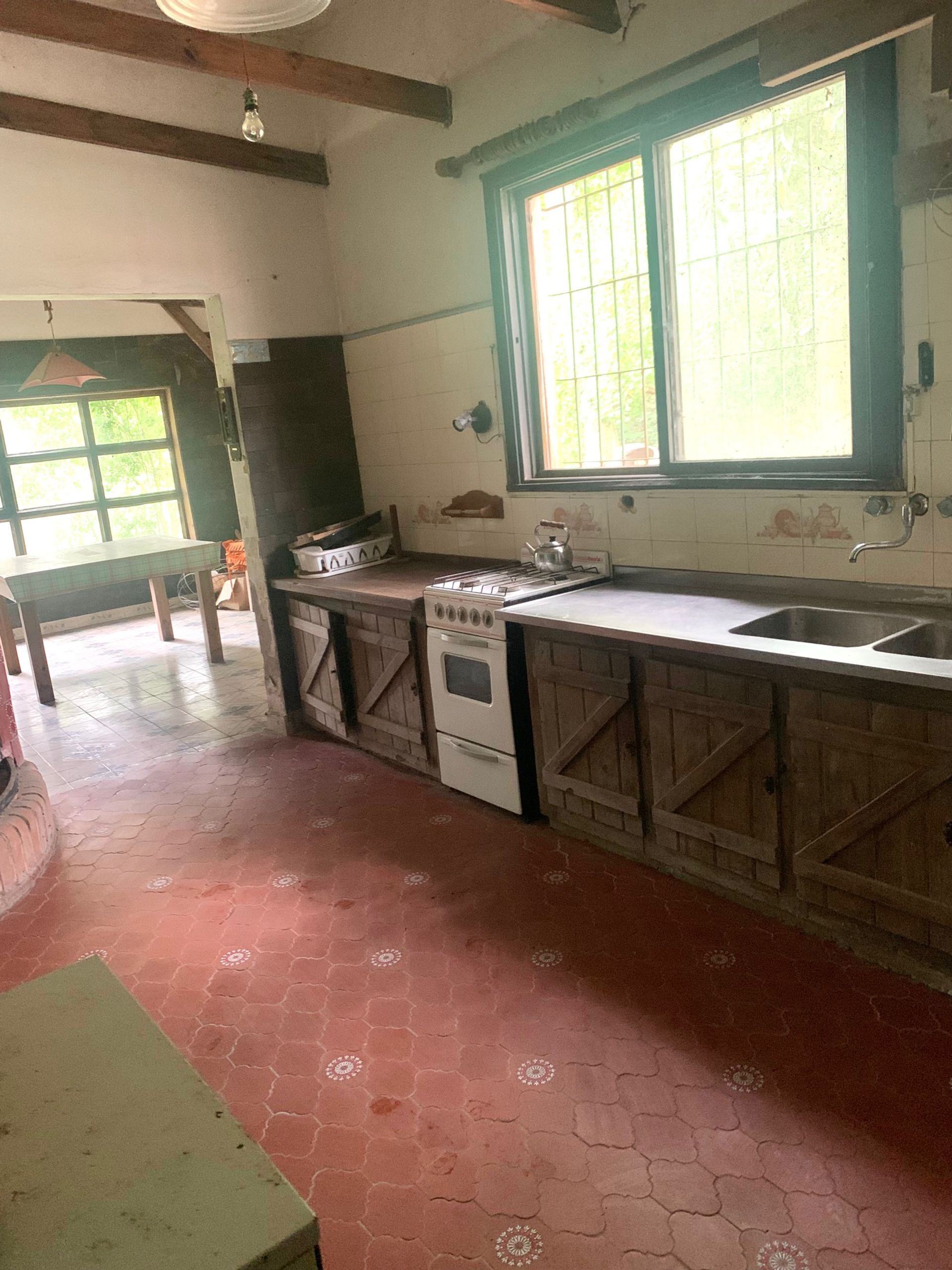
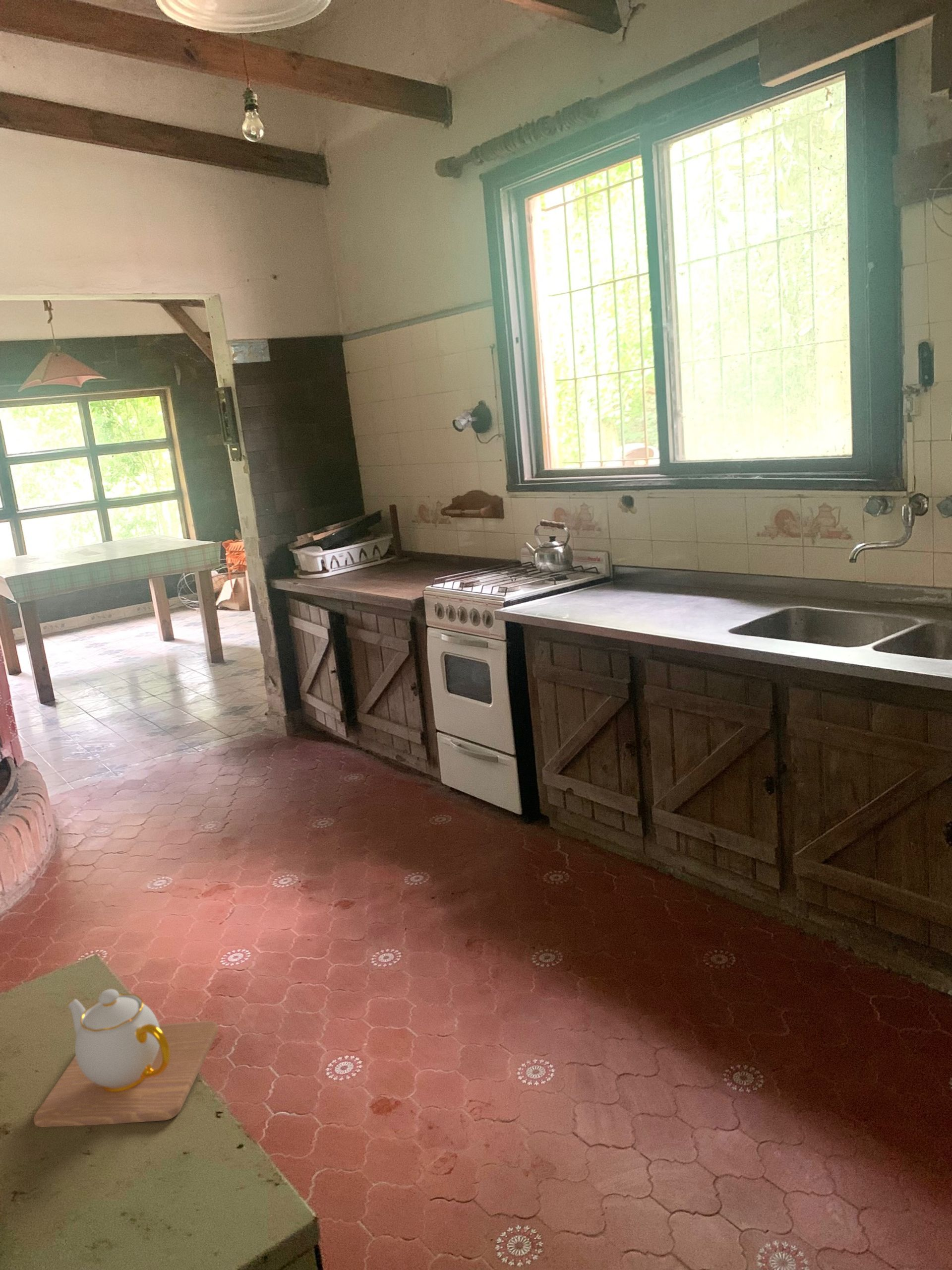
+ teapot [33,989,219,1128]
